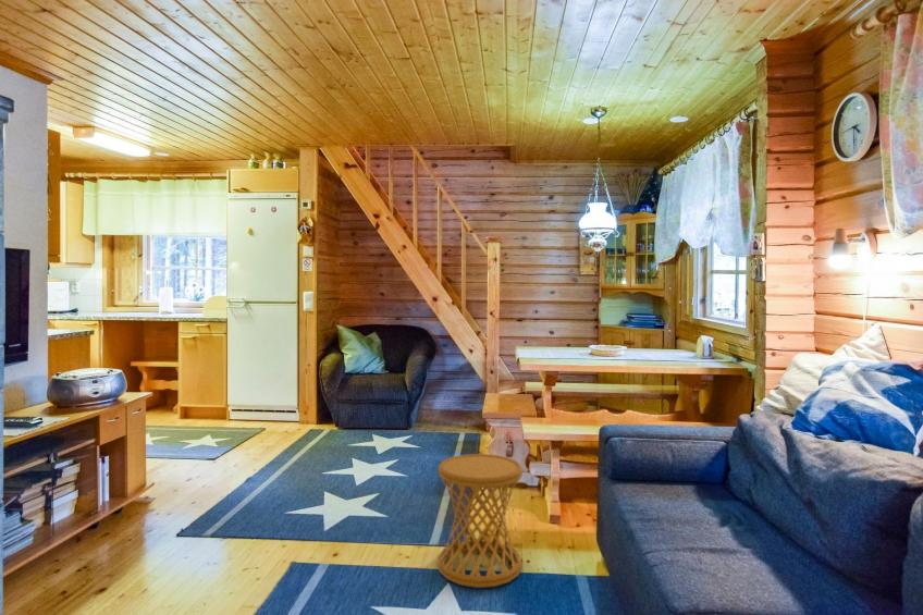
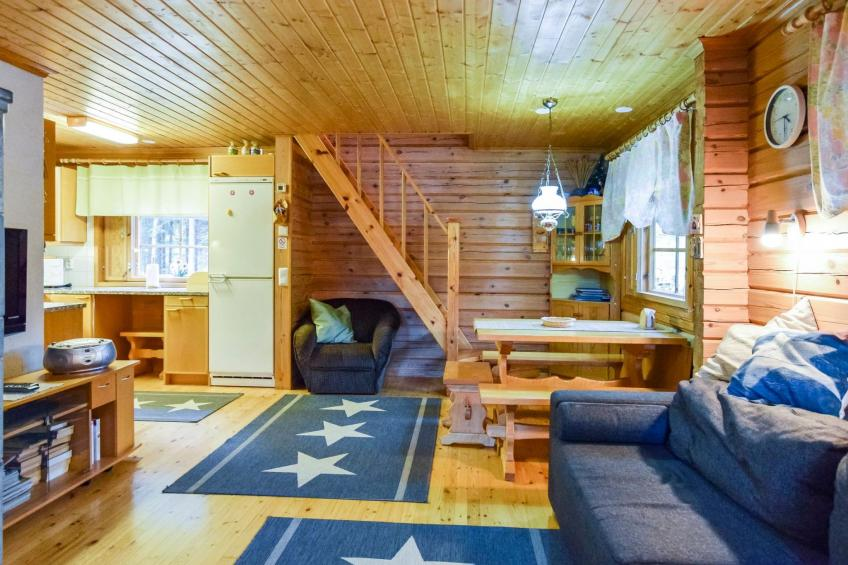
- side table [436,453,524,589]
